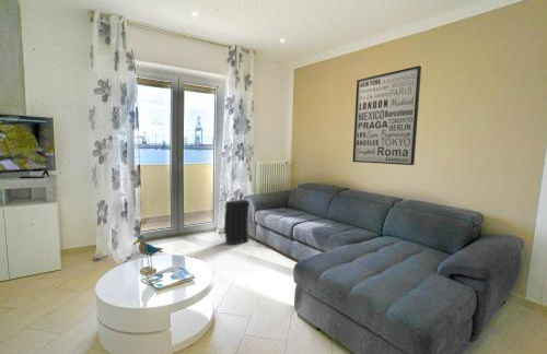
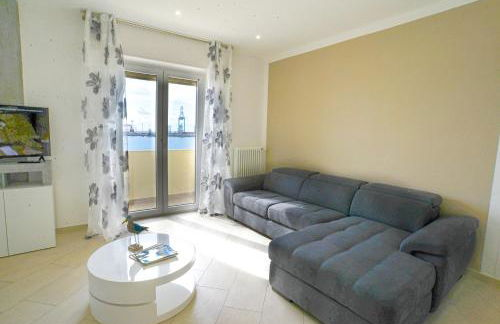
- wall art [351,64,422,166]
- speaker [223,199,251,246]
